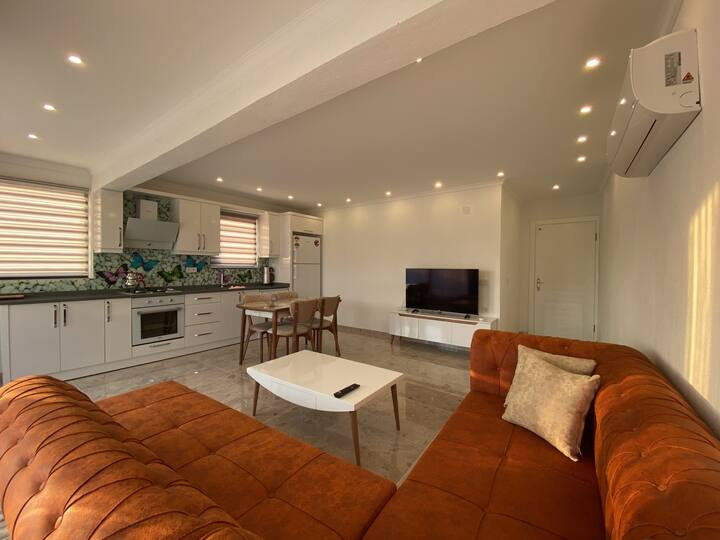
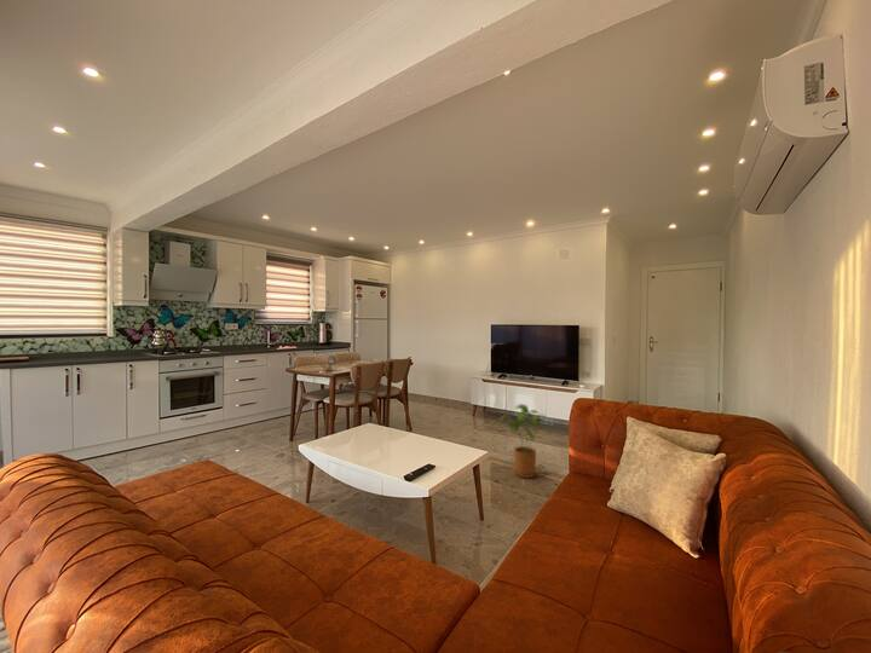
+ house plant [498,403,547,479]
